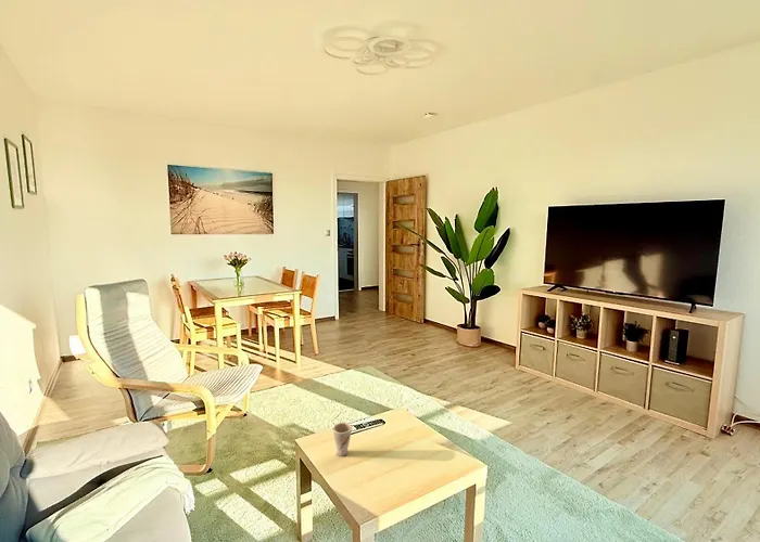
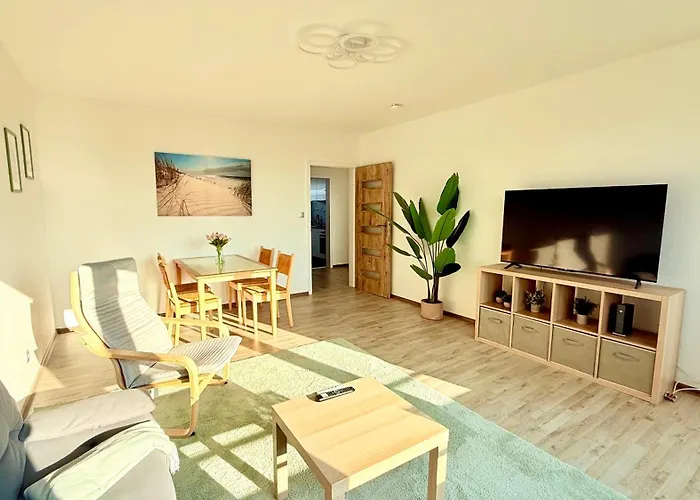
- cup [332,422,353,457]
